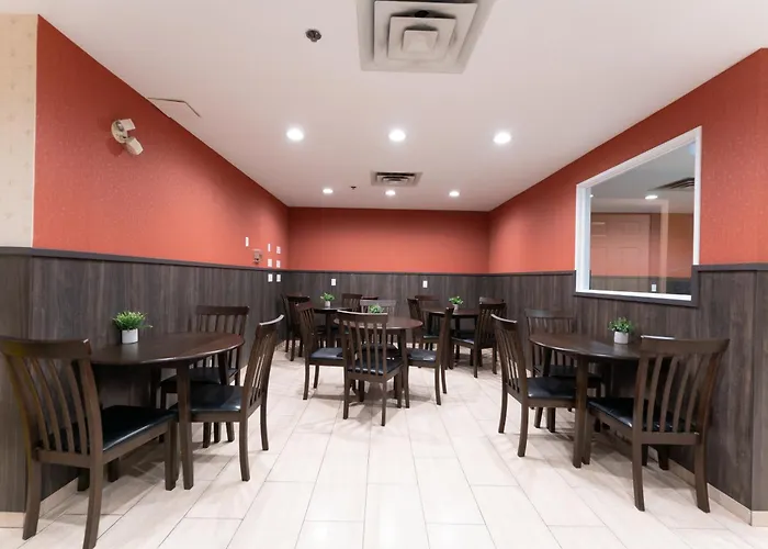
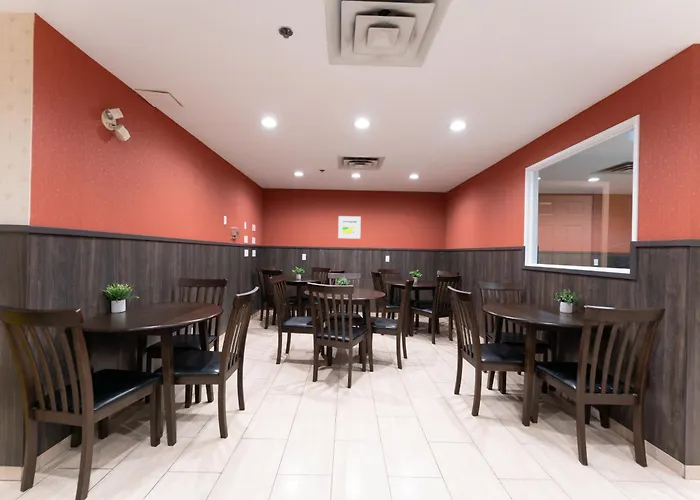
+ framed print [337,215,362,240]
